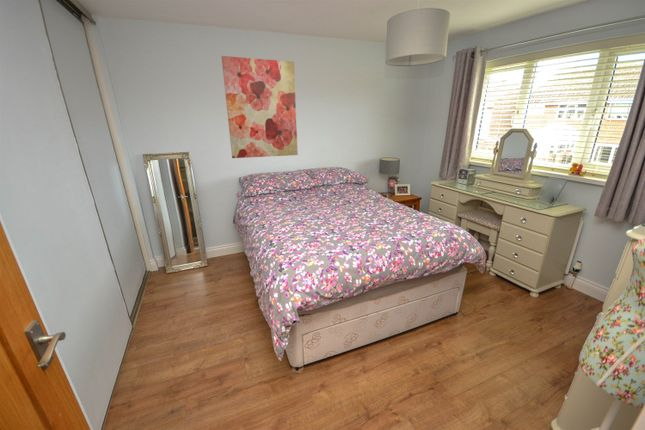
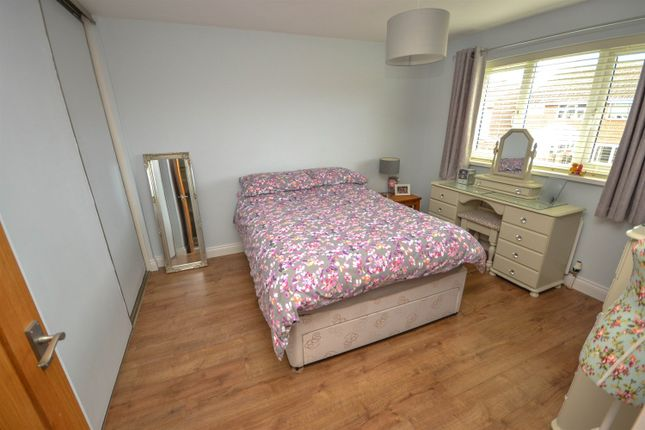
- wall art [221,55,299,159]
